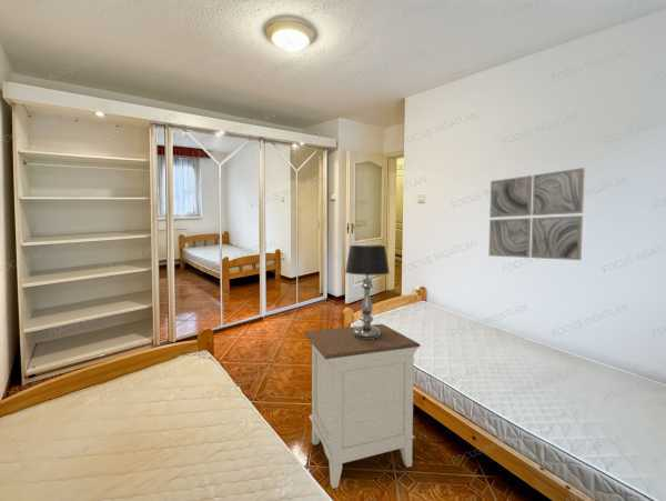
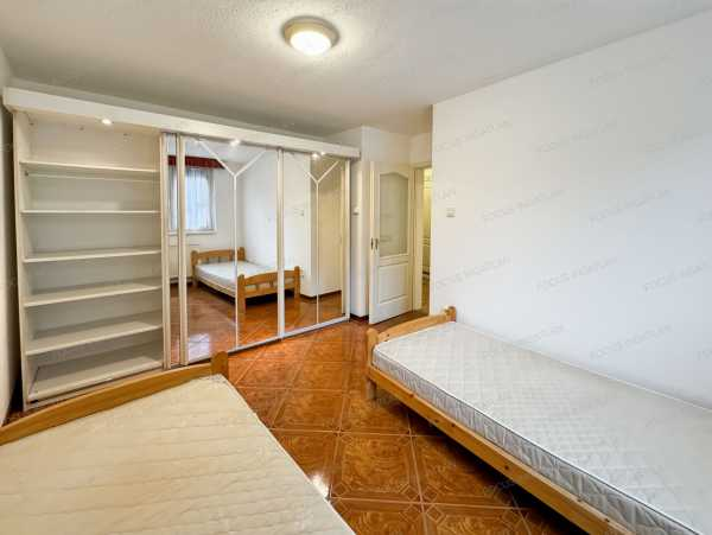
- table lamp [344,244,391,339]
- wall art [487,167,586,261]
- nightstand [303,323,422,490]
